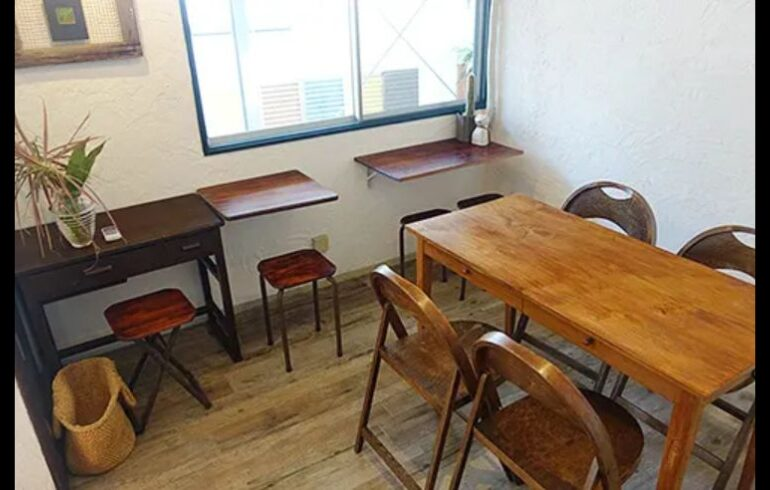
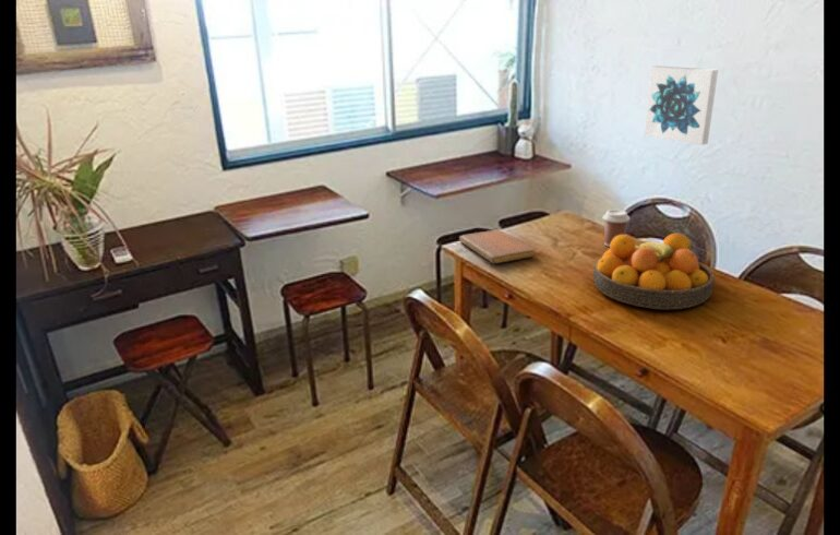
+ wall art [644,66,719,146]
+ fruit bowl [592,233,716,310]
+ notebook [458,229,536,265]
+ coffee cup [602,209,631,248]
